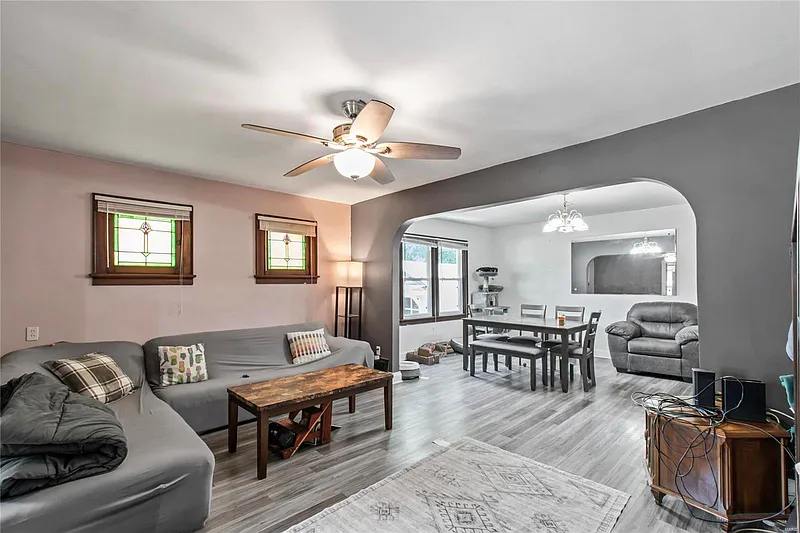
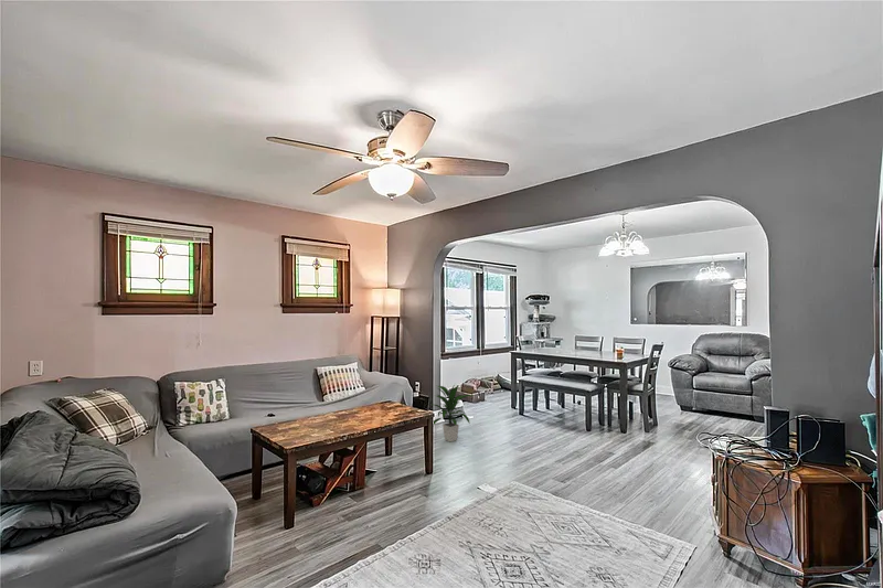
+ indoor plant [433,383,475,442]
